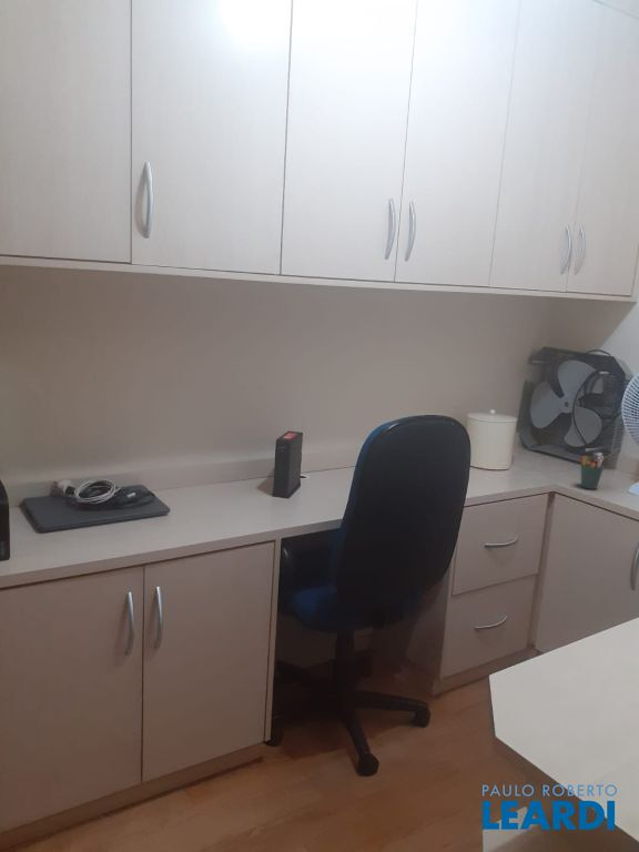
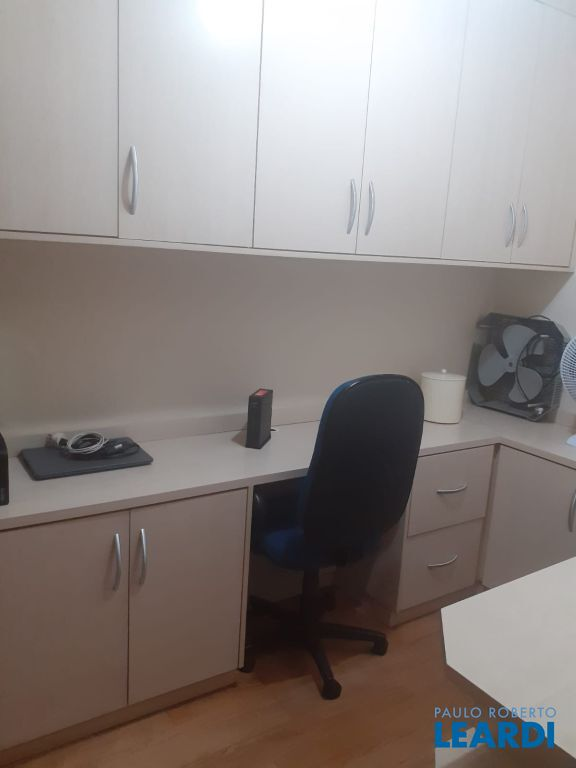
- pen holder [579,455,605,490]
